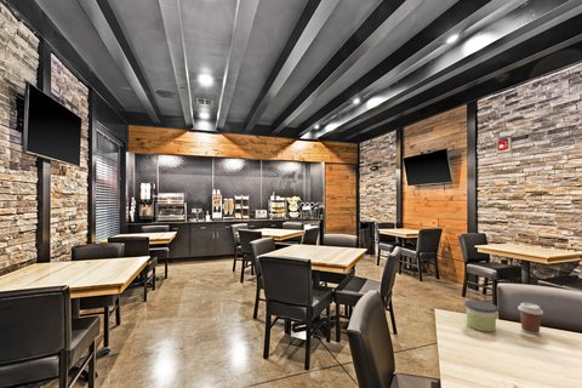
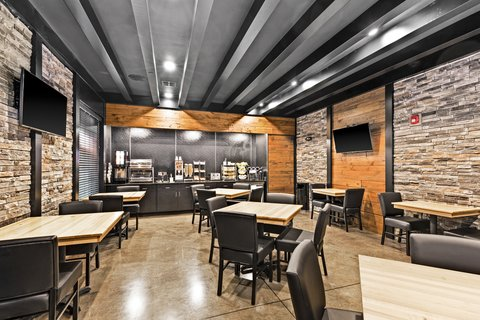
- candle [463,298,498,332]
- coffee cup [517,302,544,336]
